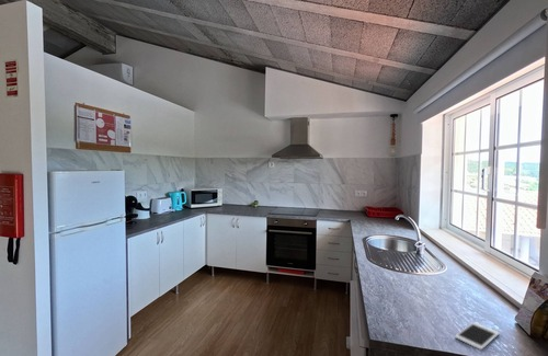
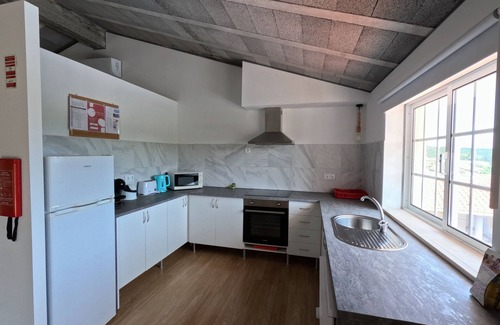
- cell phone [454,321,501,351]
